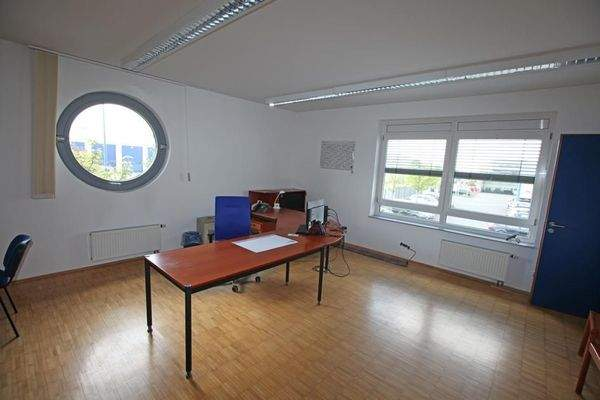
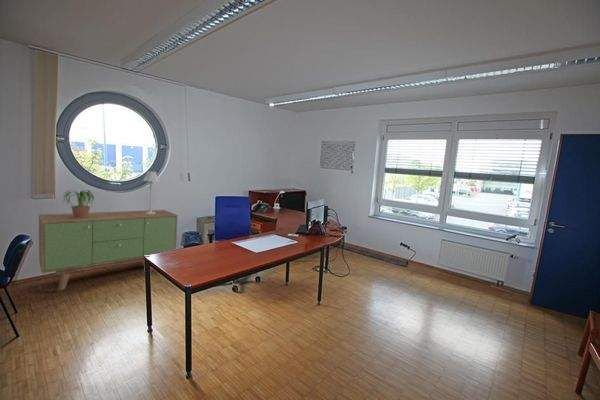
+ table lamp [142,171,160,214]
+ sideboard [38,209,179,291]
+ potted plant [63,189,95,218]
